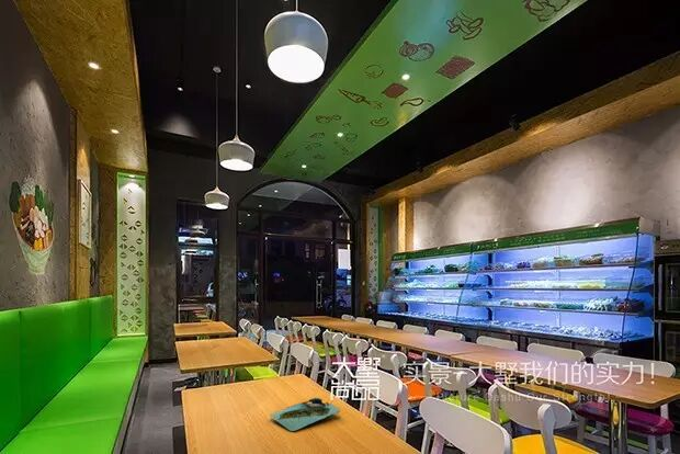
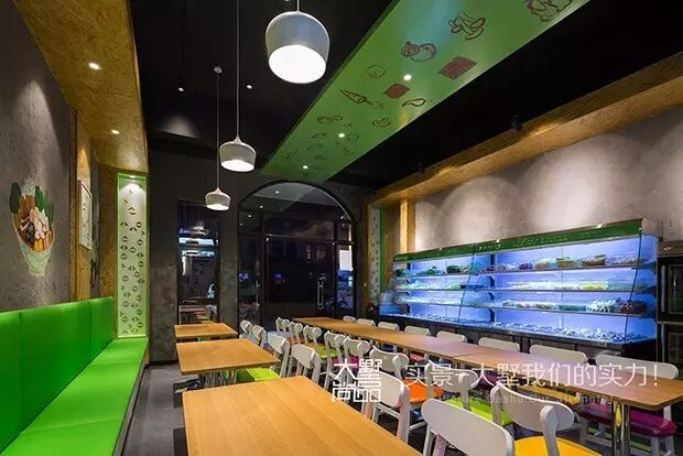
- platter [269,397,341,432]
